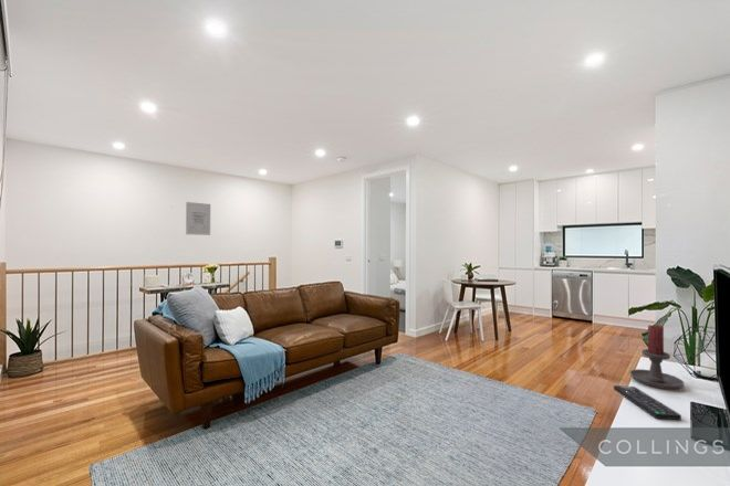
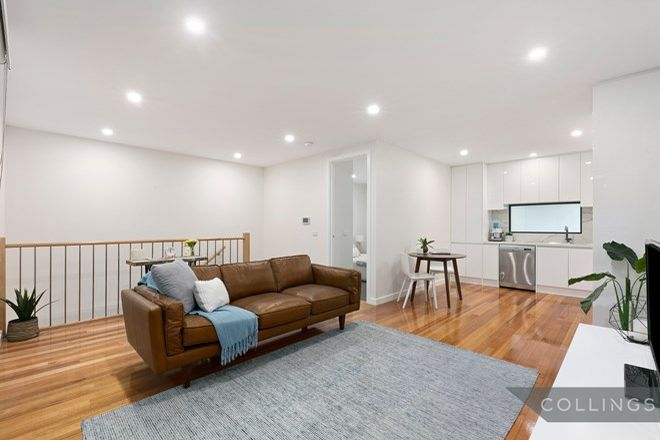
- candle holder [628,325,686,390]
- wall art [185,201,211,236]
- remote control [613,384,682,421]
